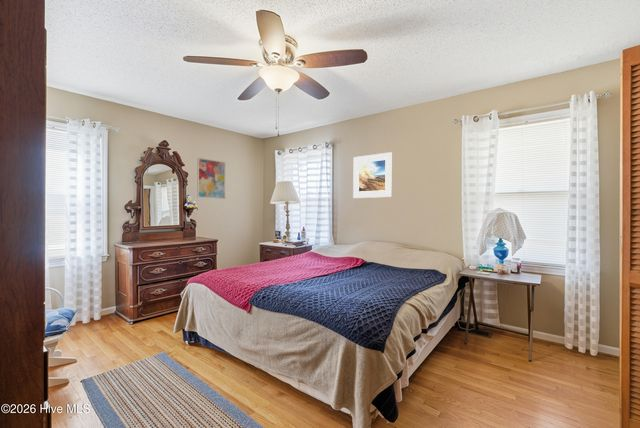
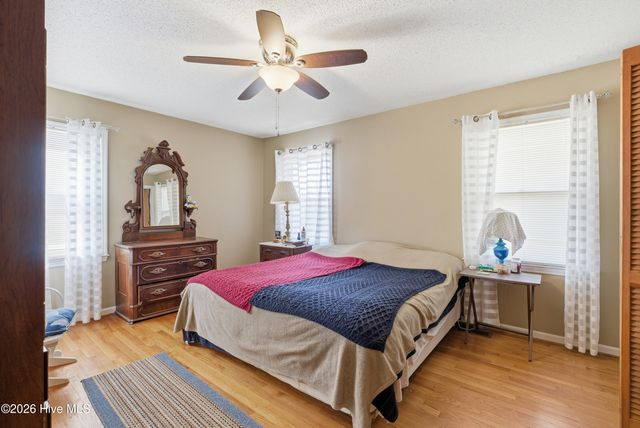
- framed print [352,151,393,199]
- wall art [196,157,226,200]
